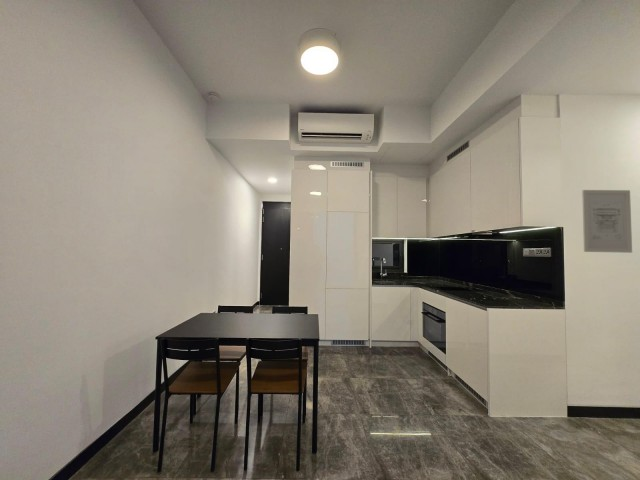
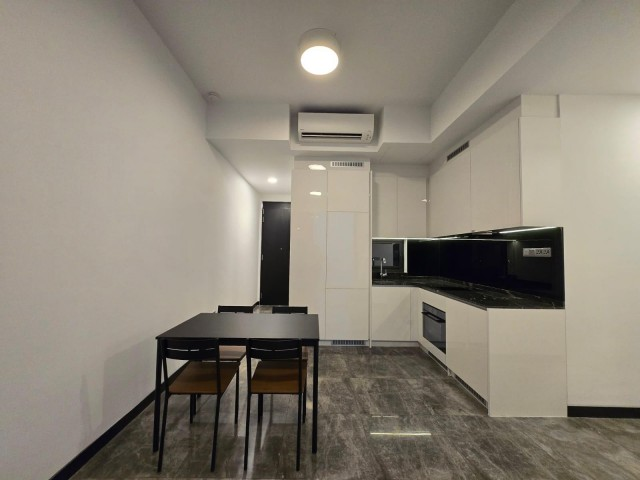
- wall art [581,189,633,254]
